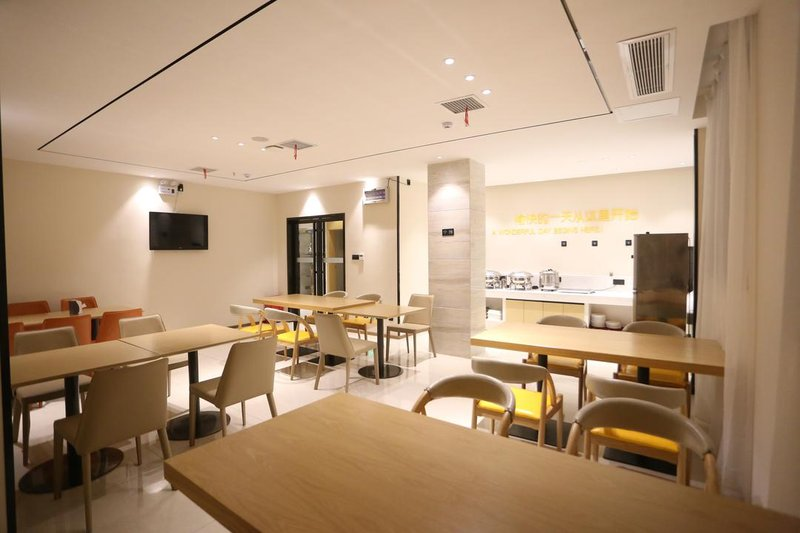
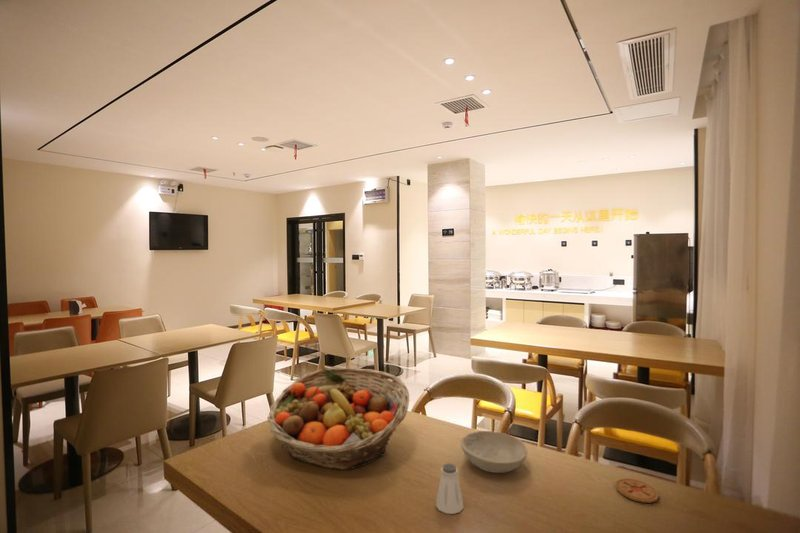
+ coaster [615,478,660,504]
+ fruit basket [266,367,410,470]
+ bowl [460,430,528,474]
+ saltshaker [435,462,464,515]
